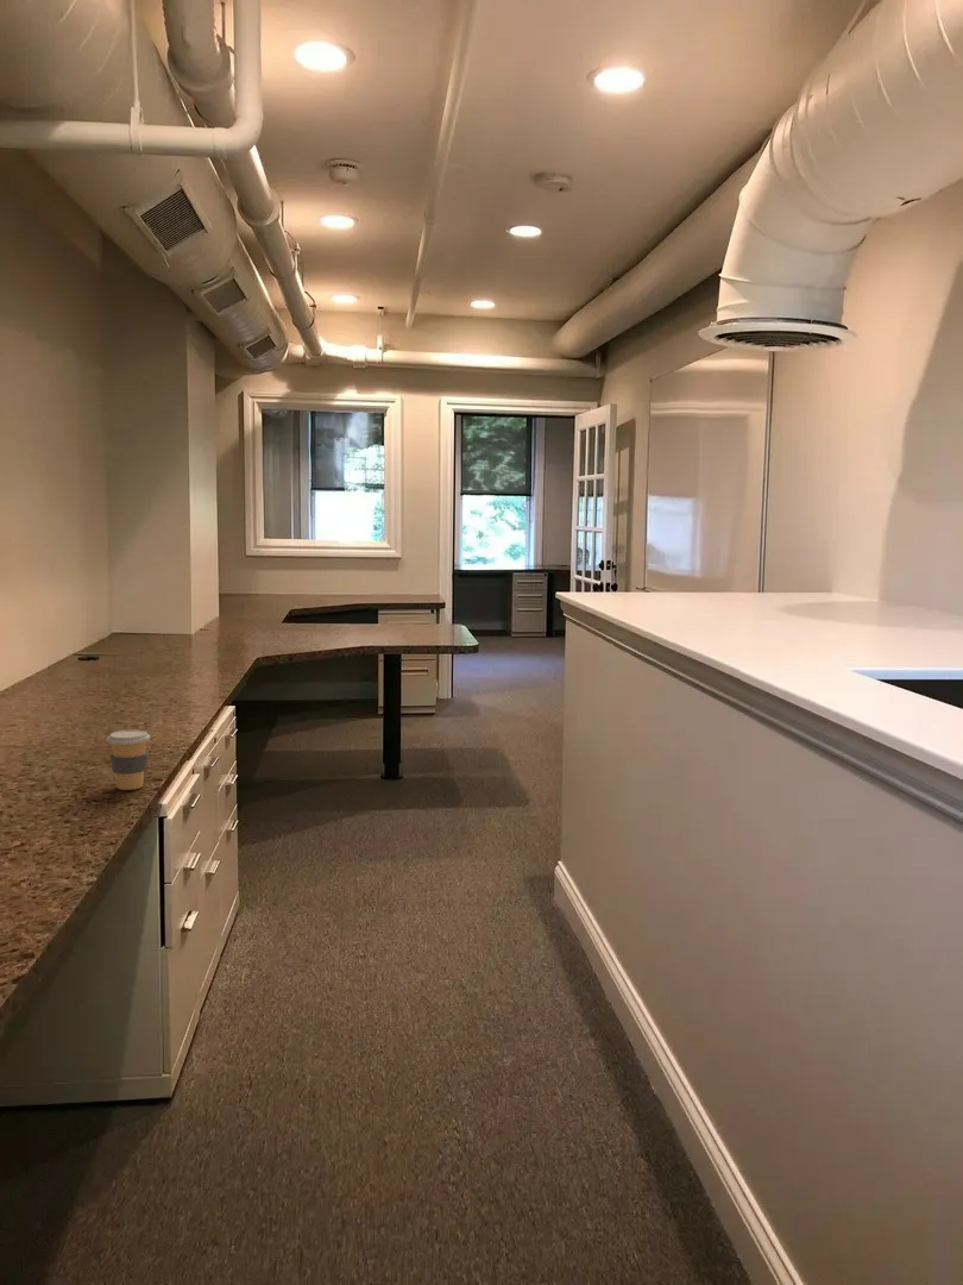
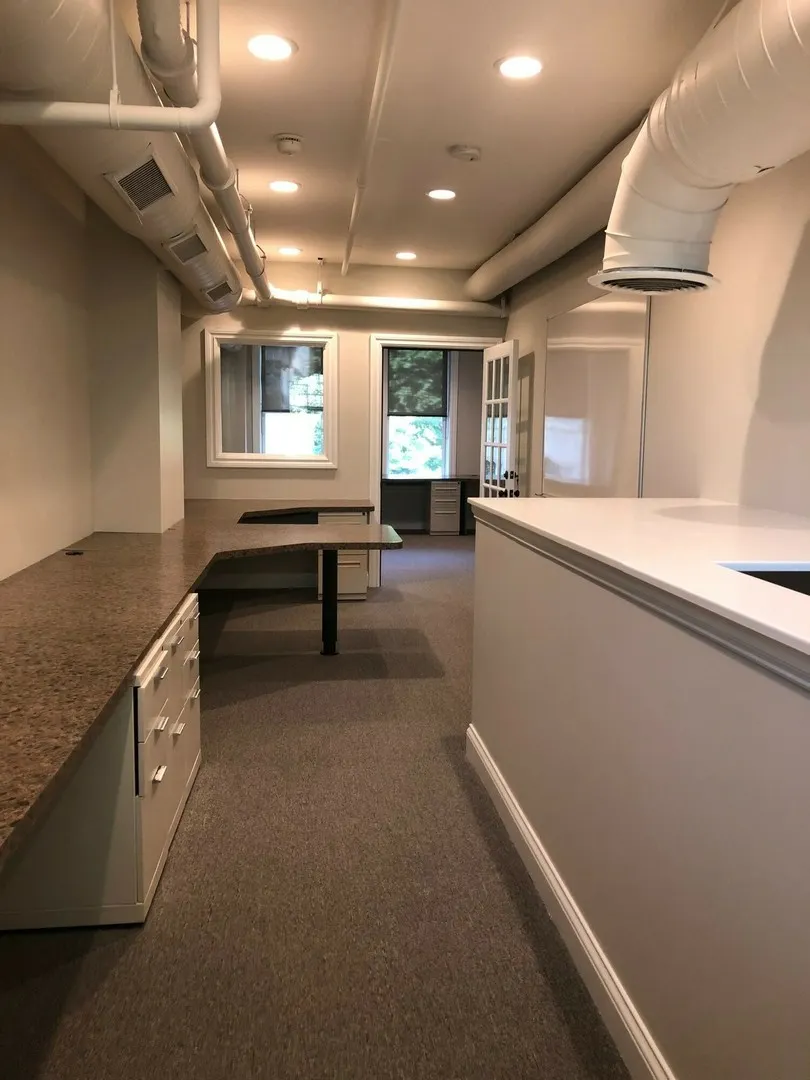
- coffee cup [106,729,151,791]
